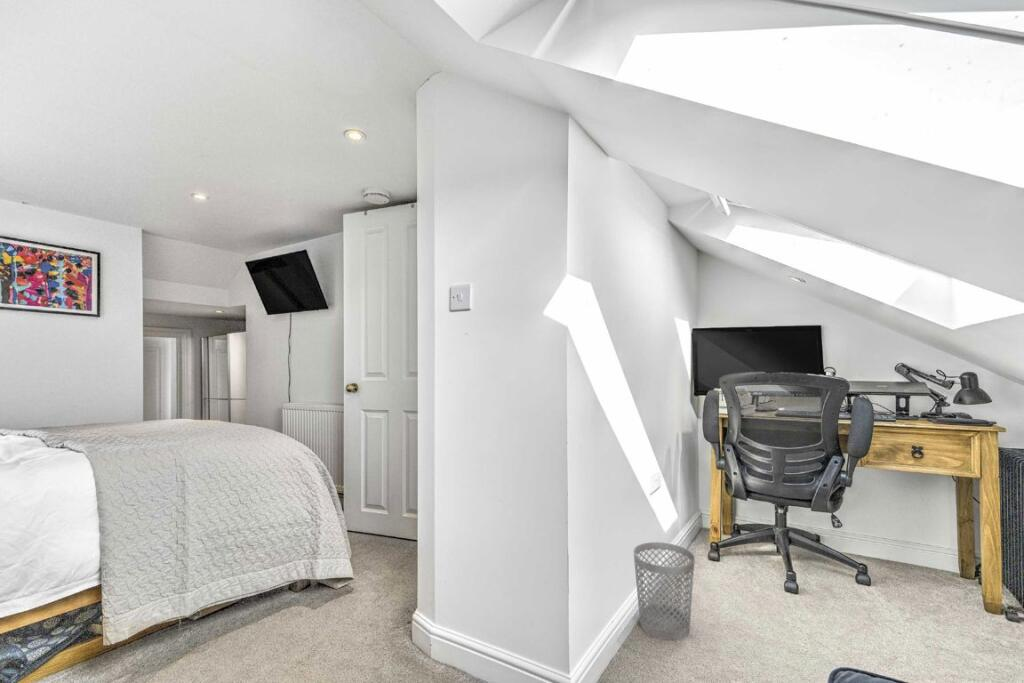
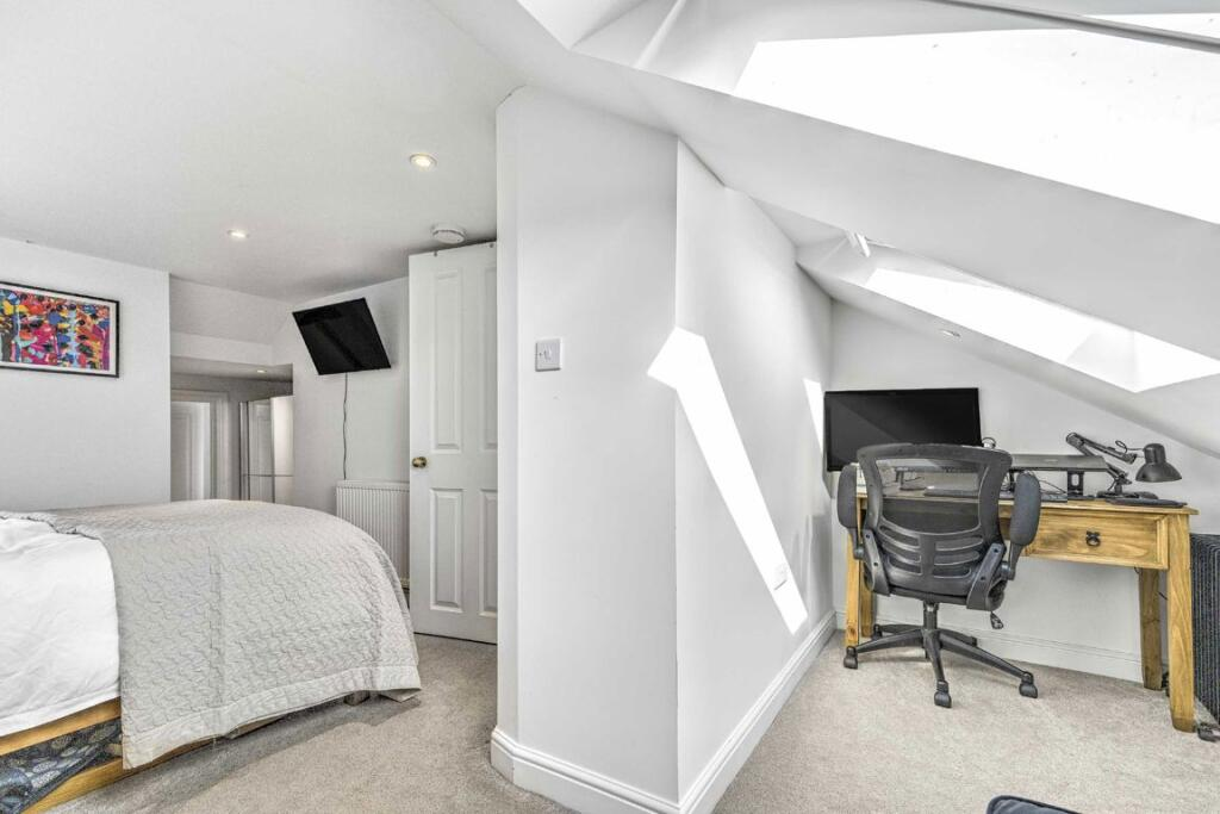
- wastebasket [632,541,696,641]
